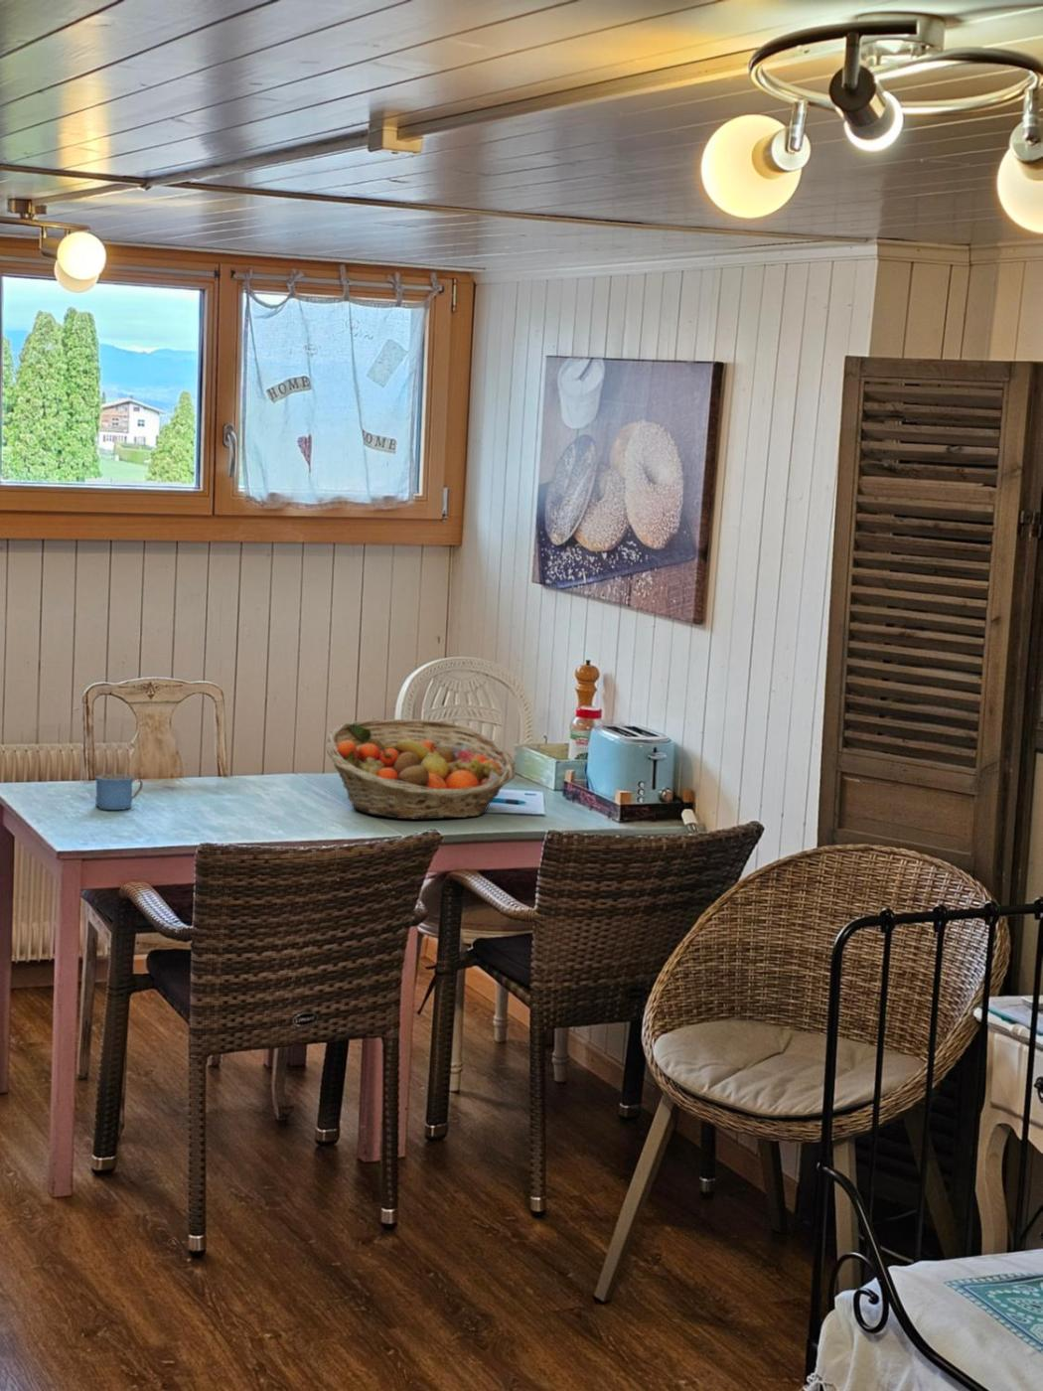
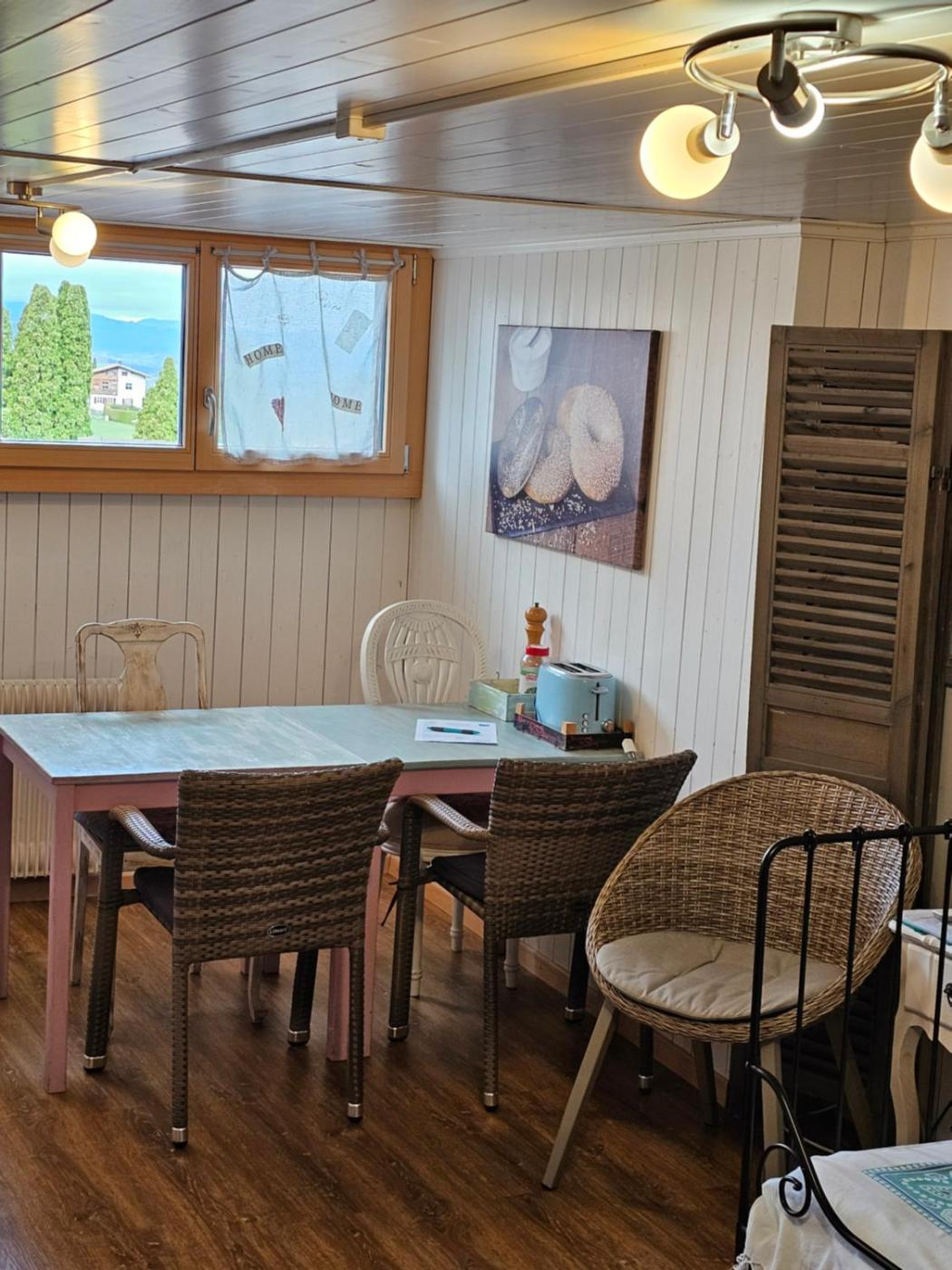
- fruit basket [324,719,516,819]
- mug [94,773,144,811]
